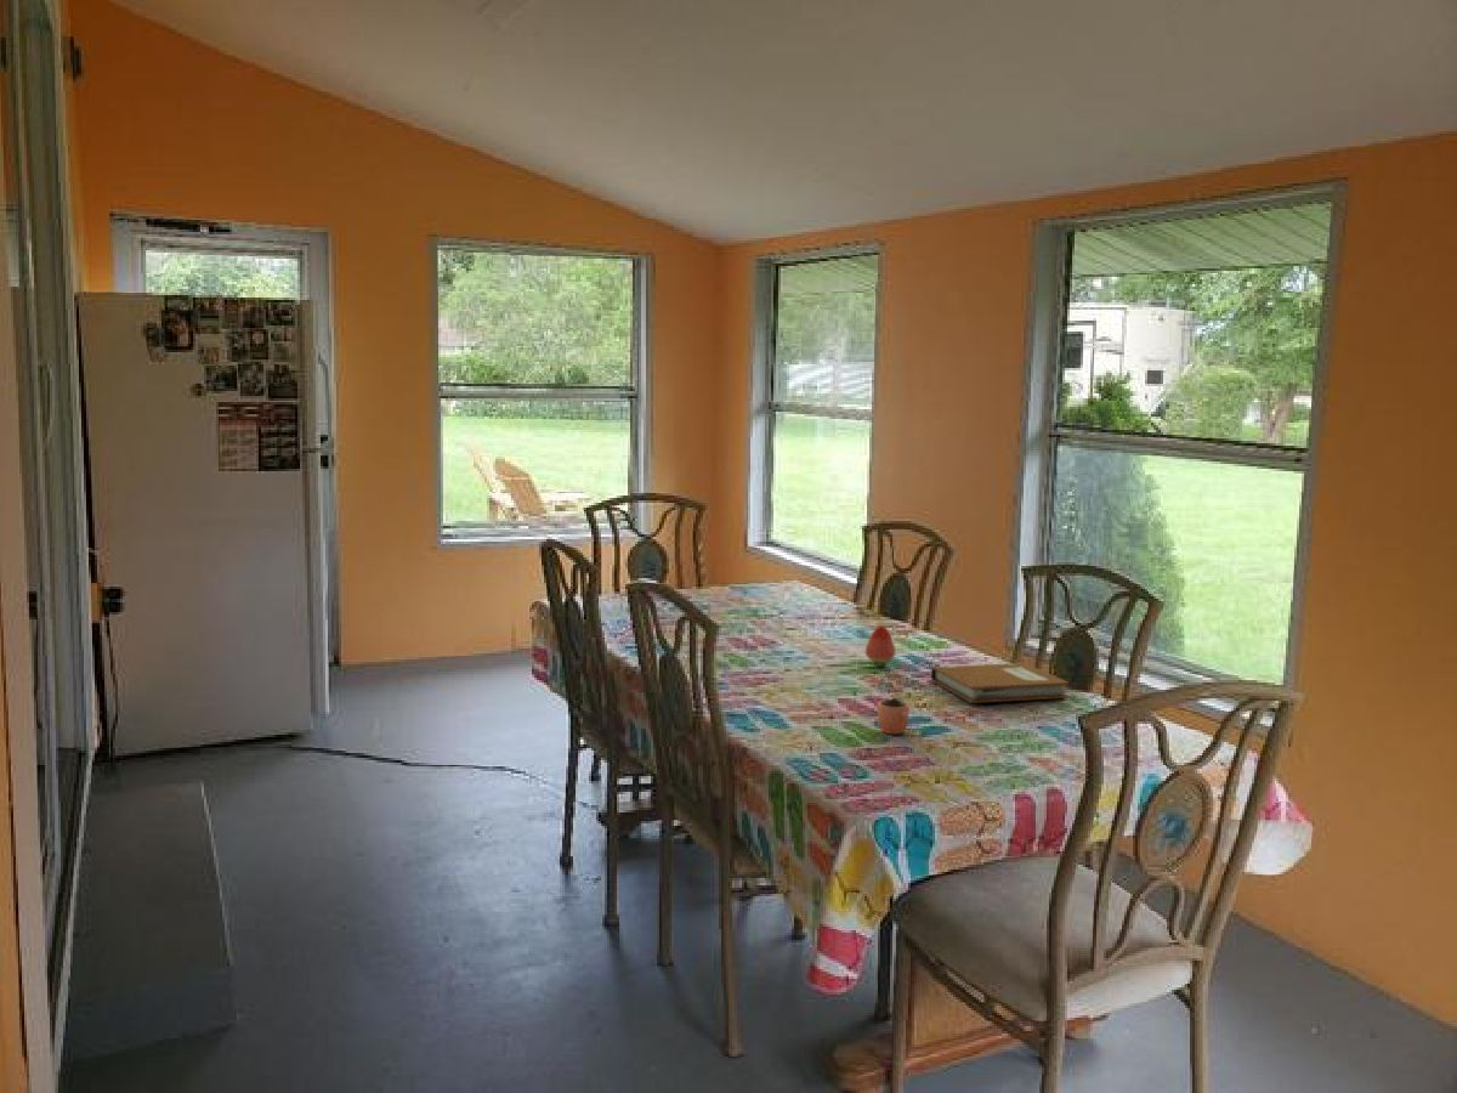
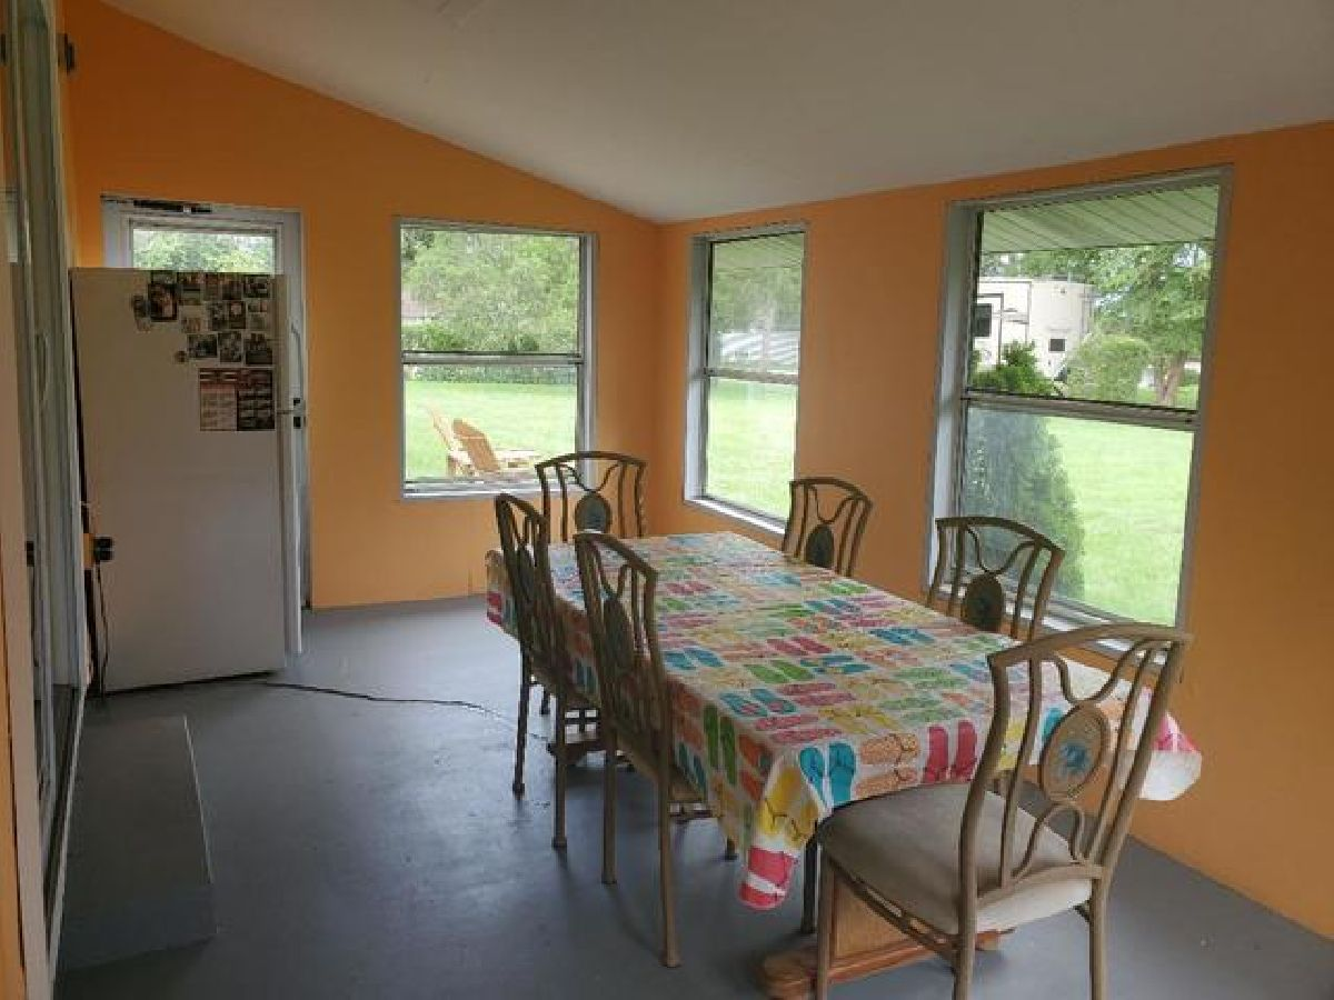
- notebook [930,662,1070,704]
- cocoa [877,678,911,735]
- fruit [864,625,896,667]
